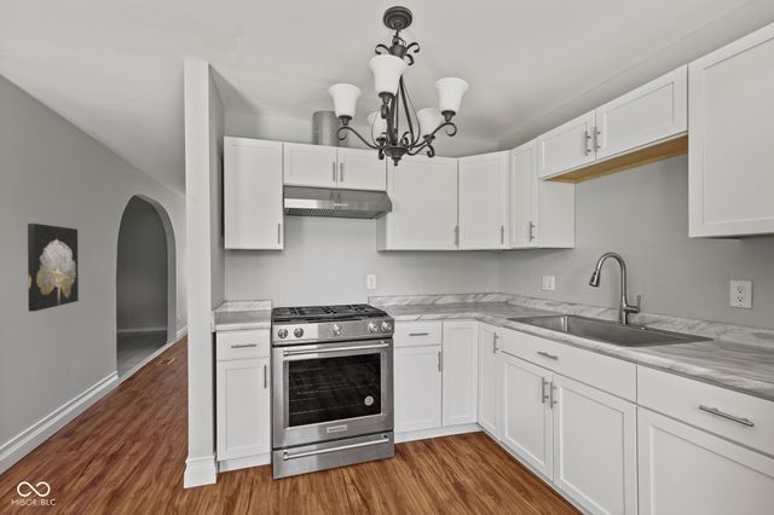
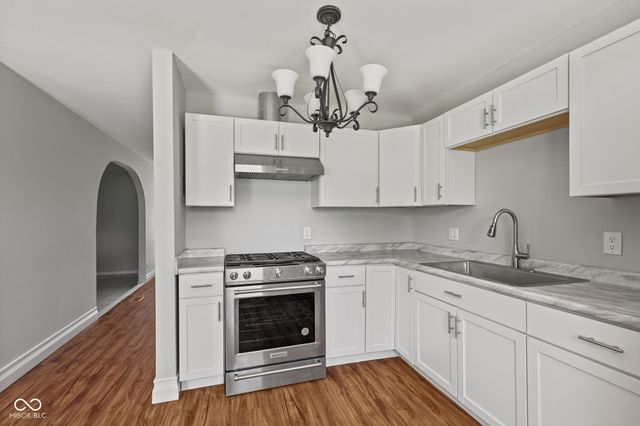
- wall art [27,222,80,313]
